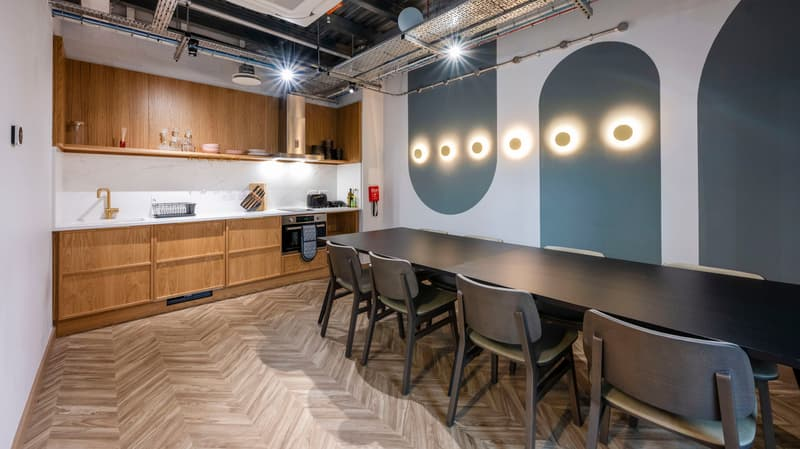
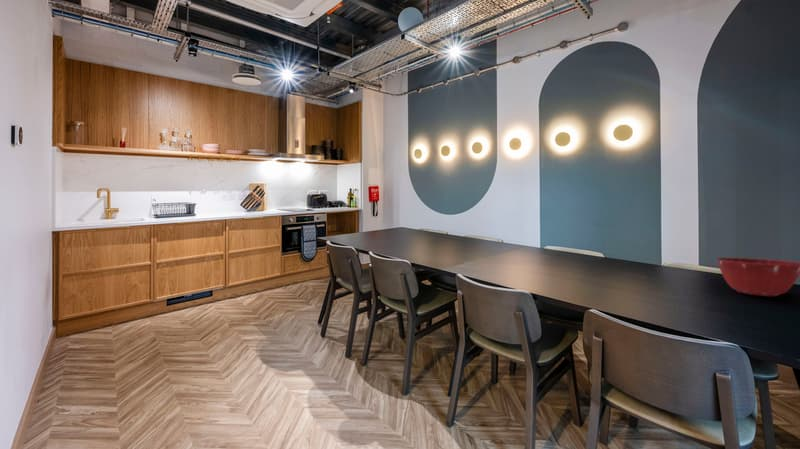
+ mixing bowl [715,257,800,297]
